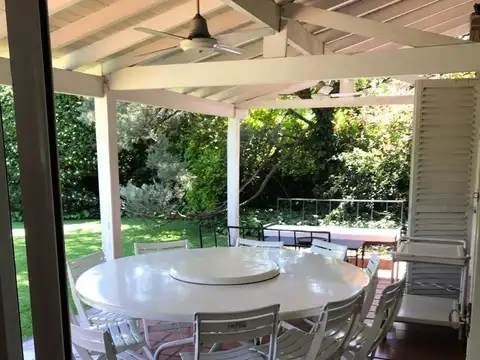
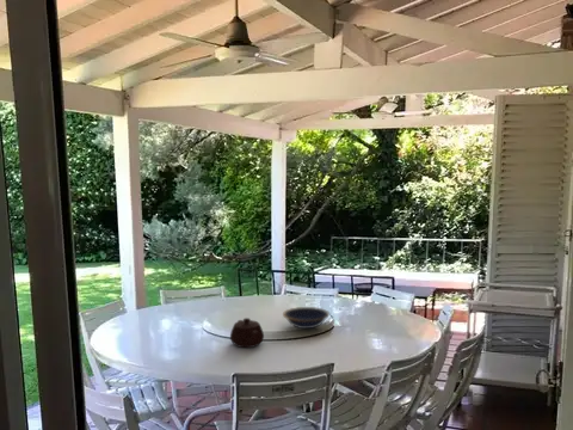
+ teapot [229,317,265,349]
+ bowl [282,306,331,330]
